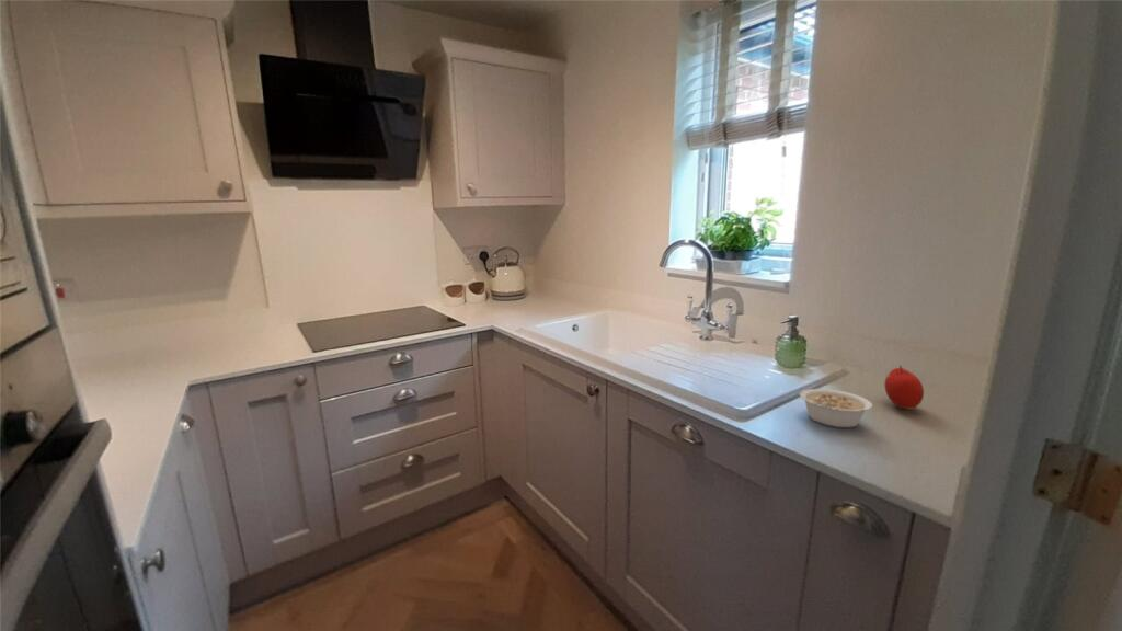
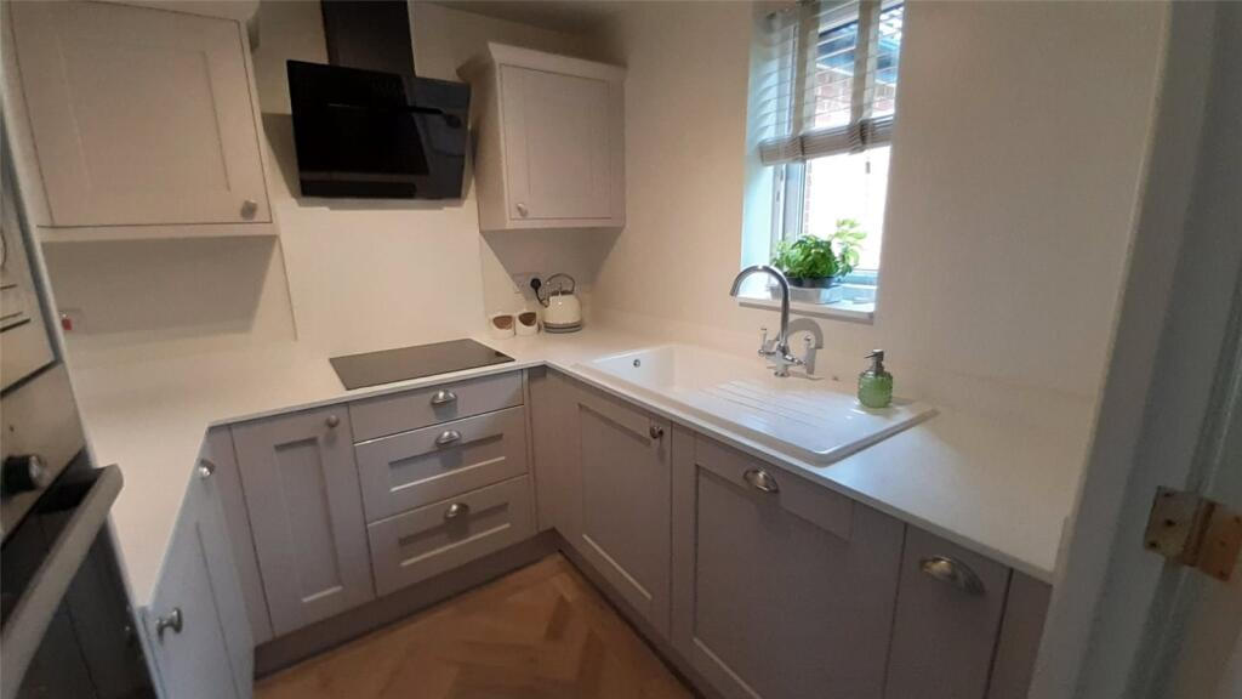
- fruit [883,364,925,410]
- legume [799,388,880,428]
